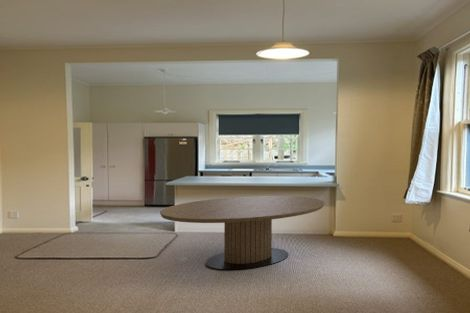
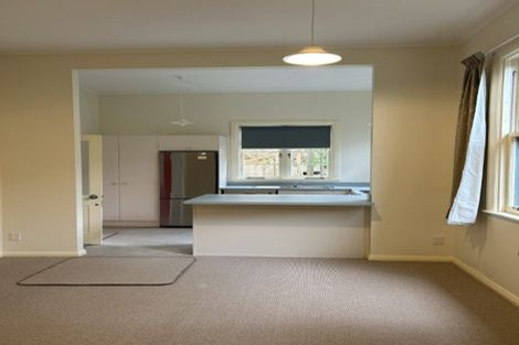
- dining table [159,195,326,271]
